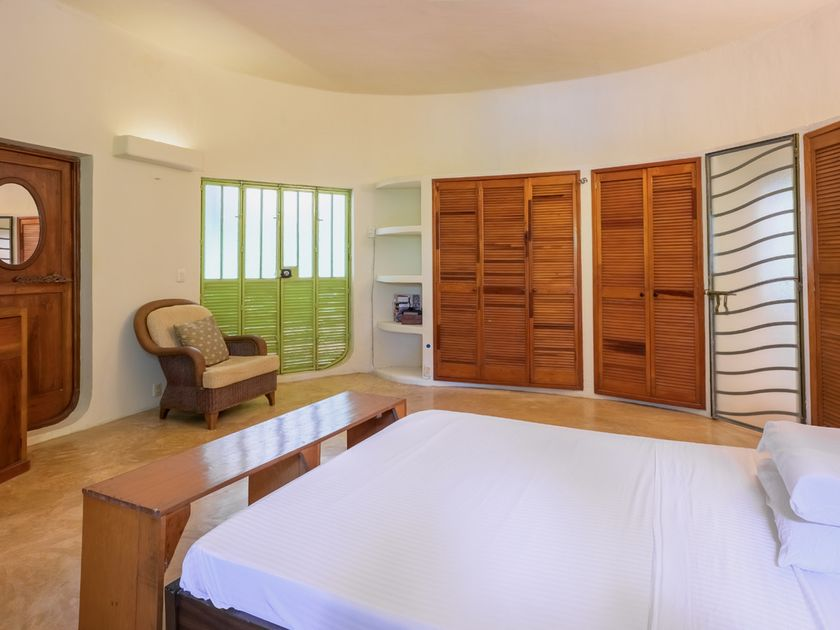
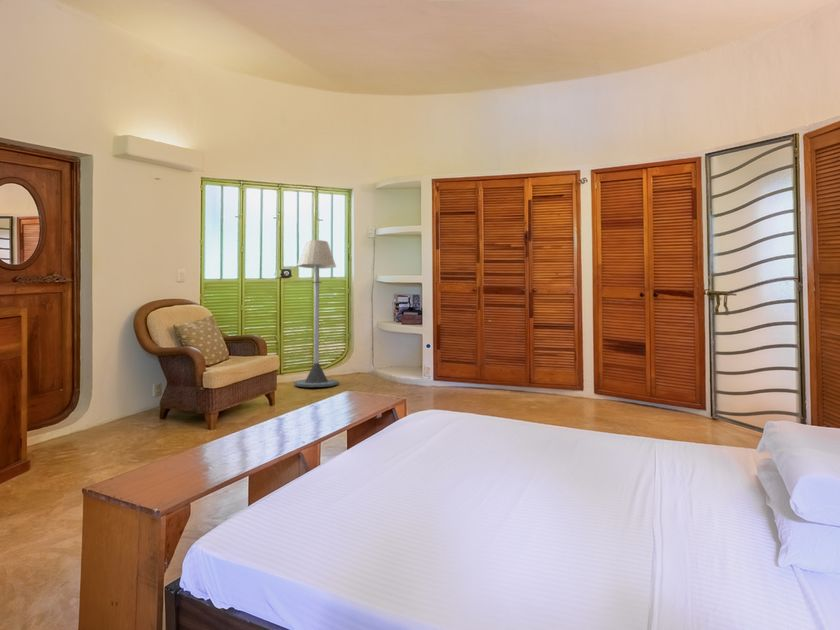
+ floor lamp [293,239,340,388]
